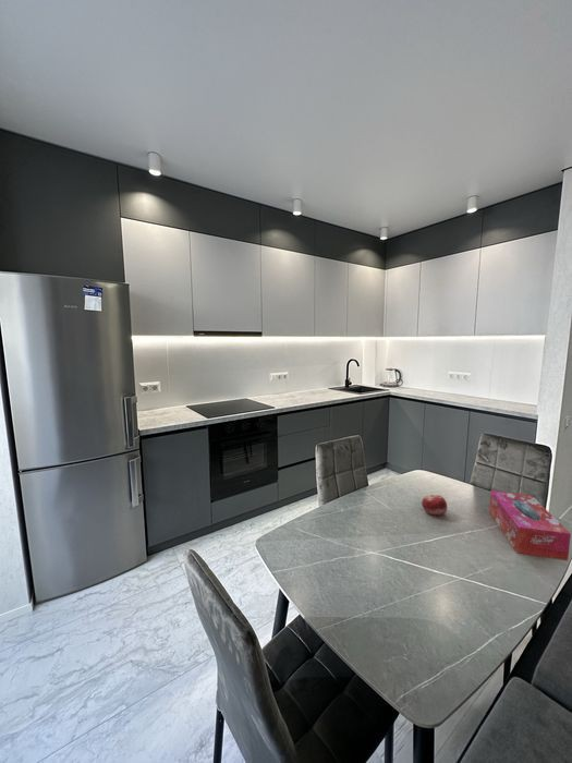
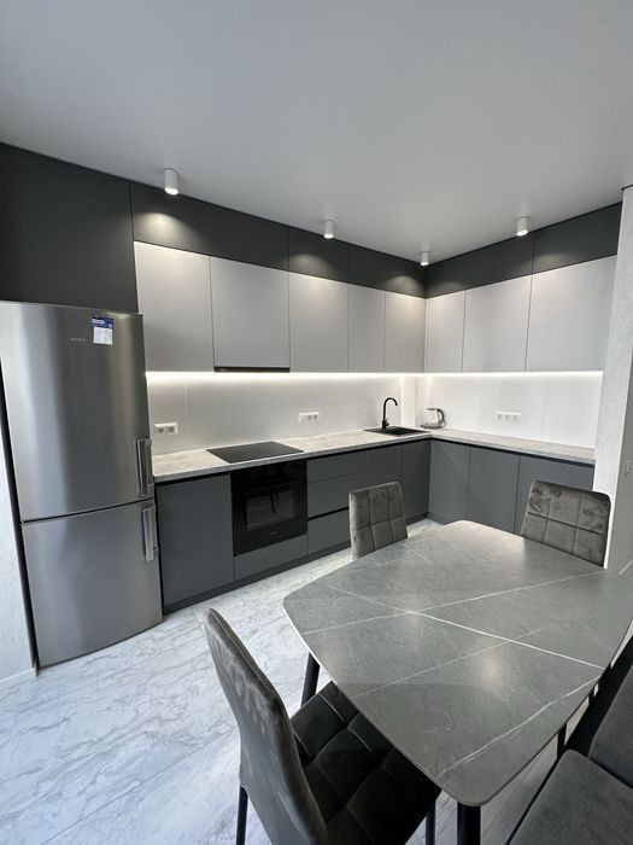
- tissue box [488,489,572,561]
- fruit [421,494,448,517]
